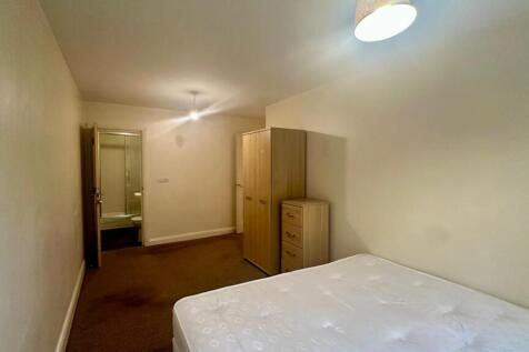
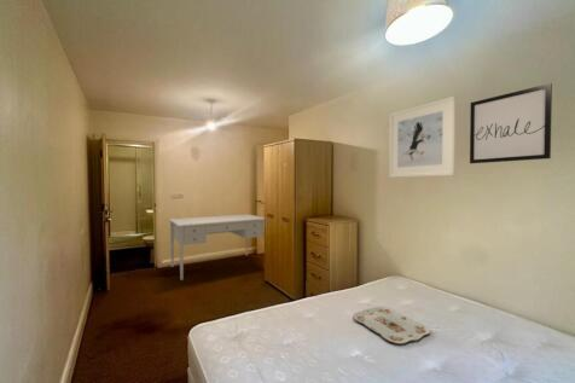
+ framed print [388,95,457,179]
+ wall art [469,82,553,164]
+ serving tray [352,306,431,344]
+ desk [168,213,266,282]
